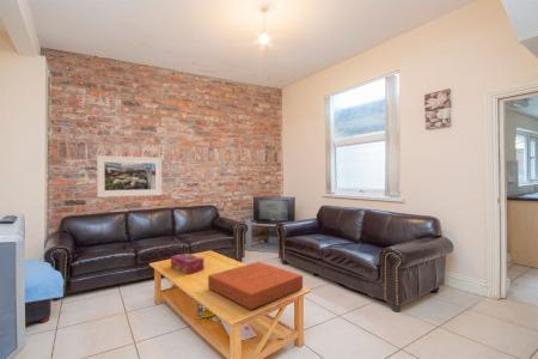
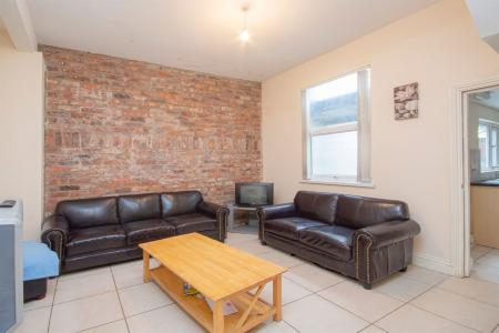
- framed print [96,154,163,199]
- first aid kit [207,261,304,311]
- tissue box [170,252,204,275]
